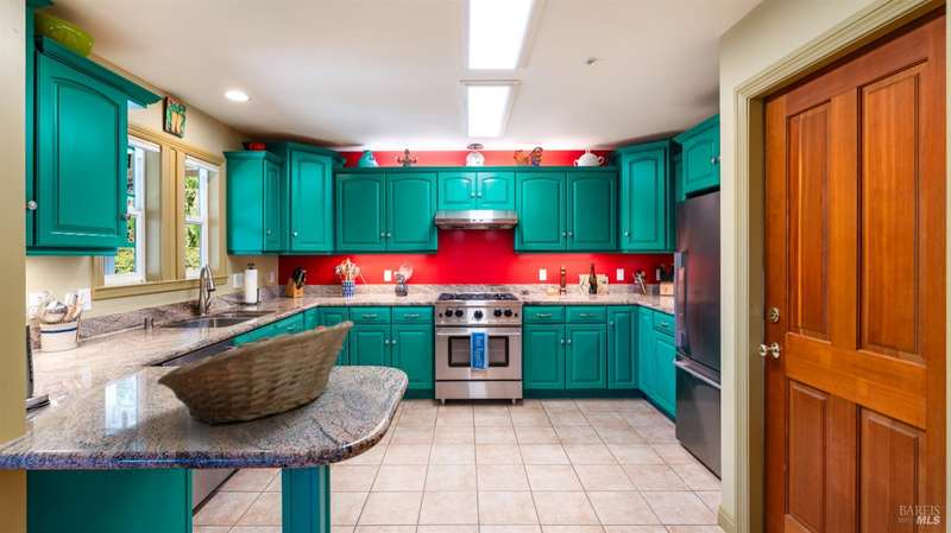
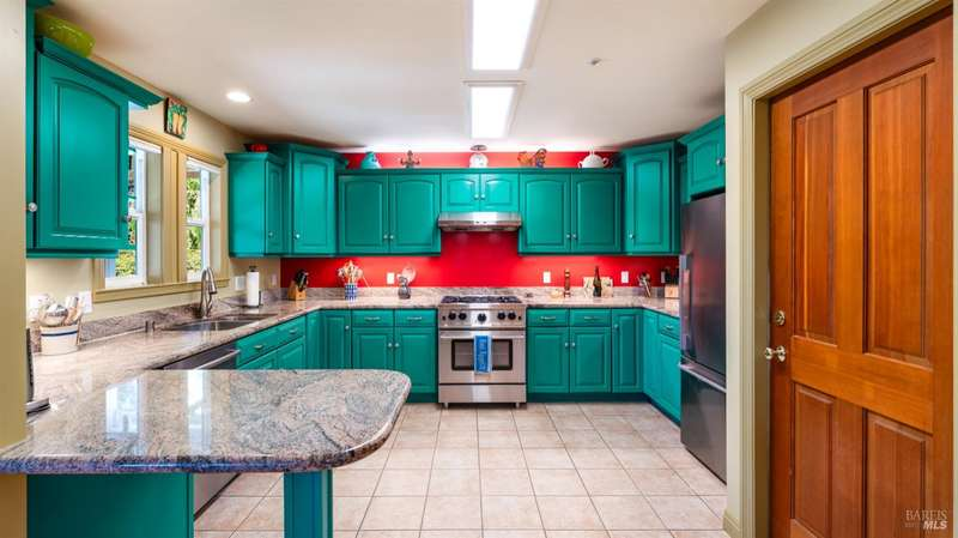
- fruit basket [156,319,354,426]
